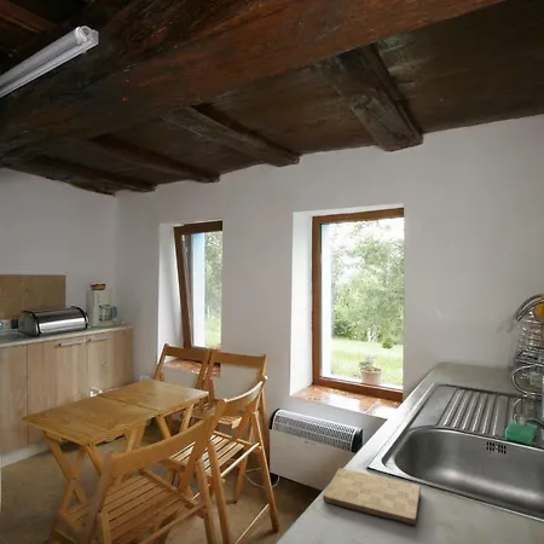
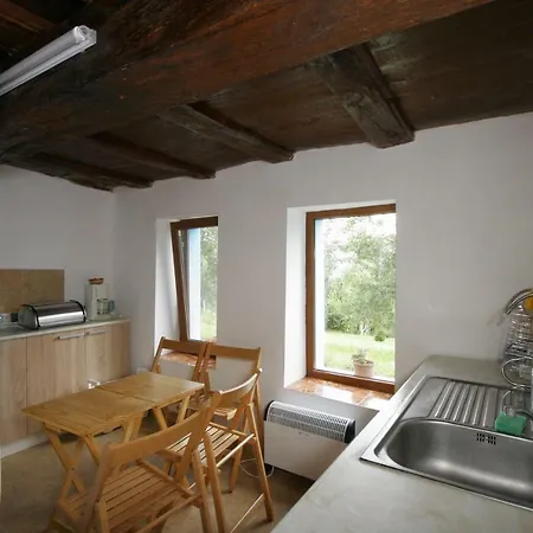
- cutting board [323,467,422,527]
